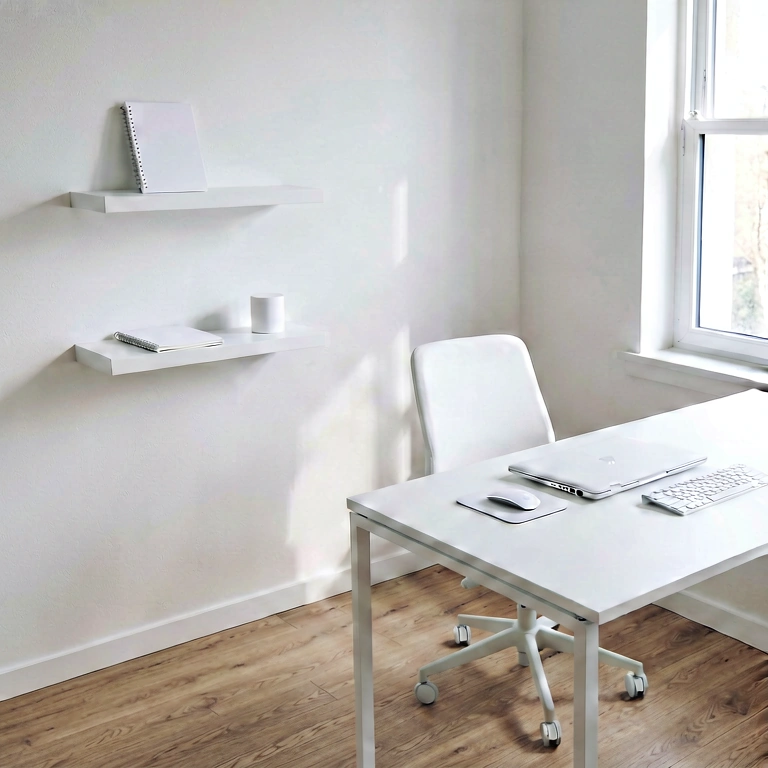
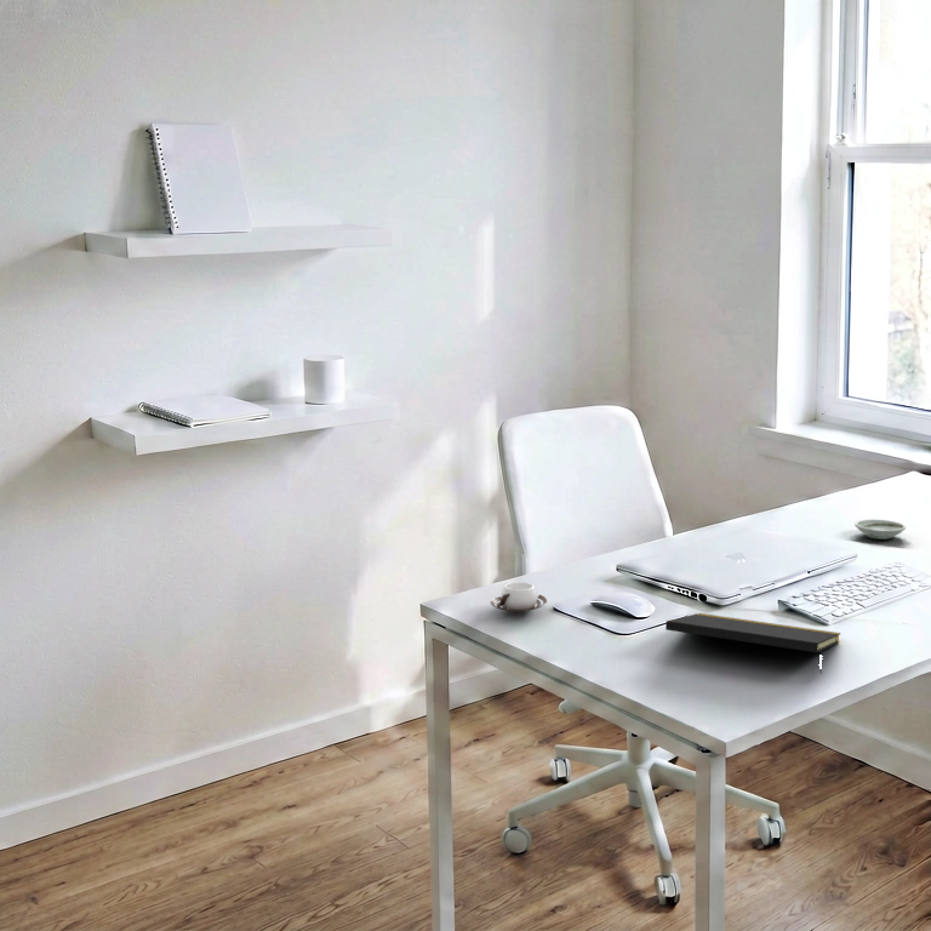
+ cup [490,581,548,613]
+ notepad [664,612,841,675]
+ saucer [853,518,907,541]
